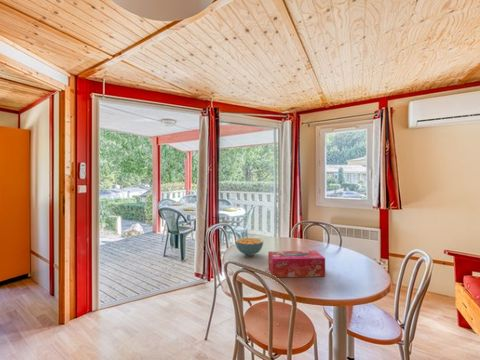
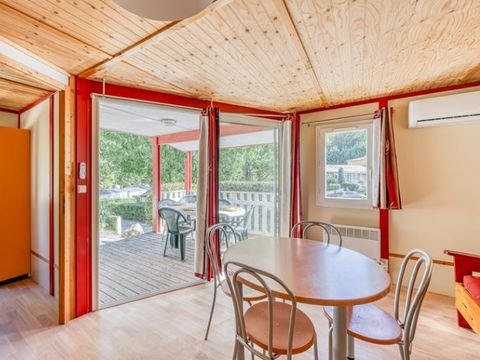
- cereal bowl [234,237,265,257]
- tissue box [267,250,326,278]
